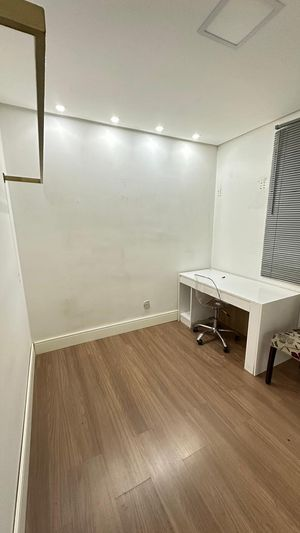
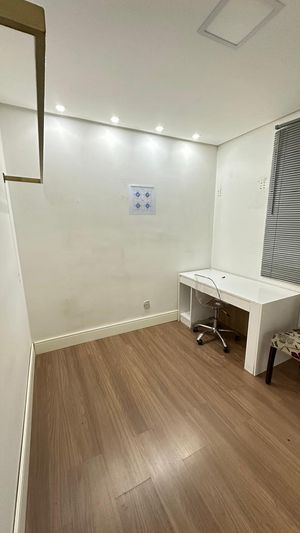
+ wall art [127,183,157,216]
